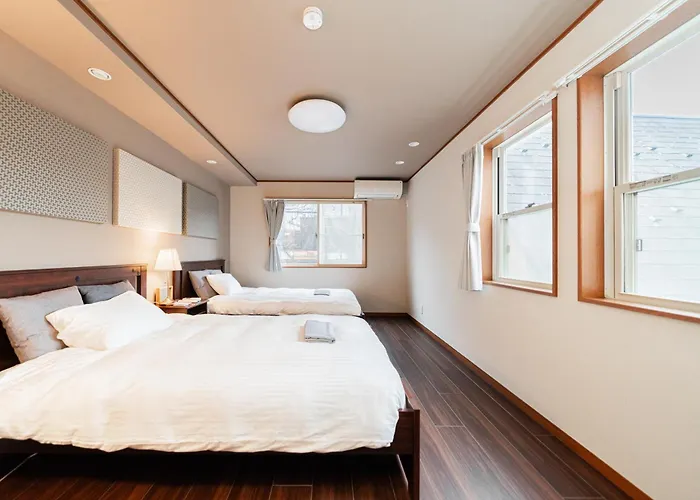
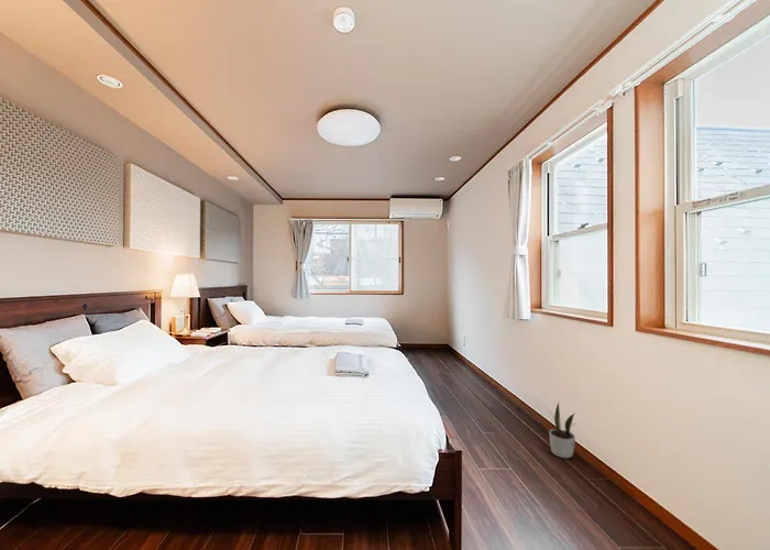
+ potted plant [548,402,576,459]
